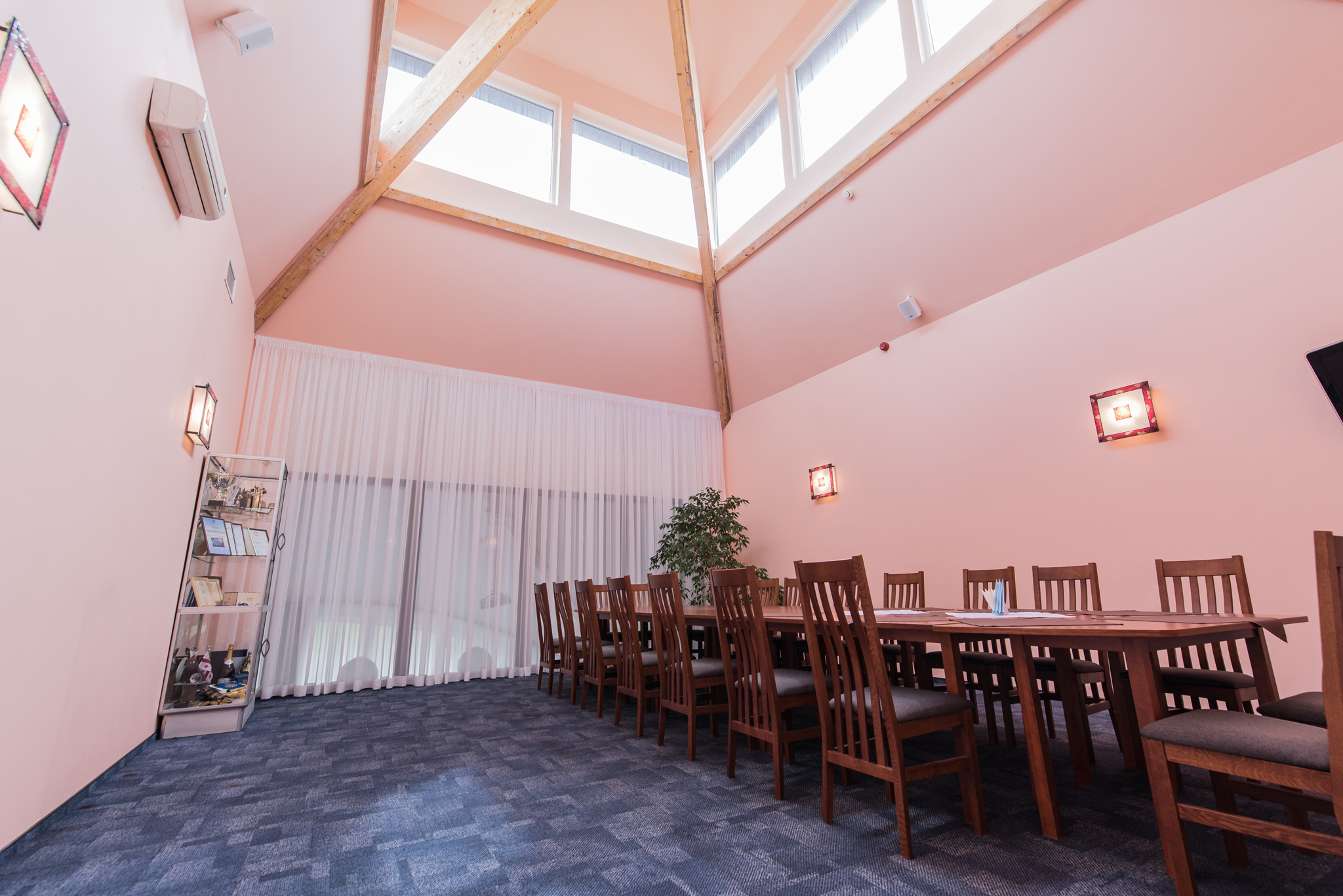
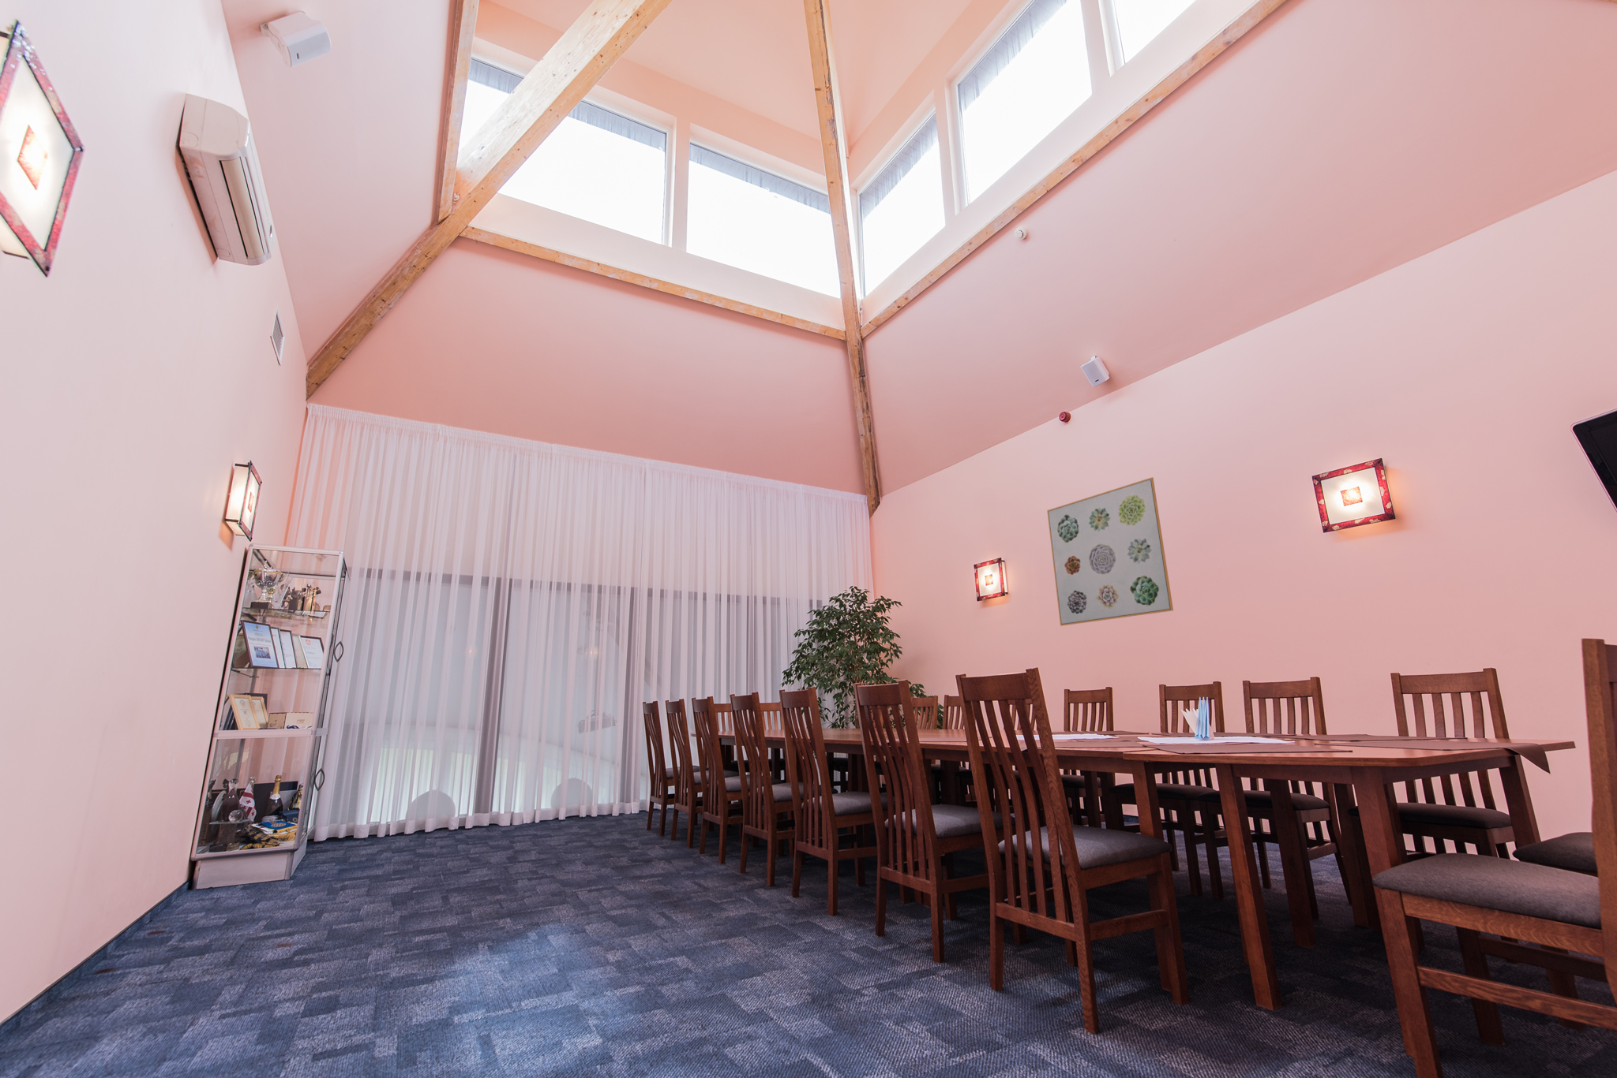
+ wall art [1046,476,1174,627]
